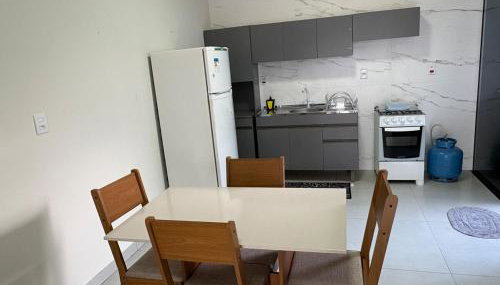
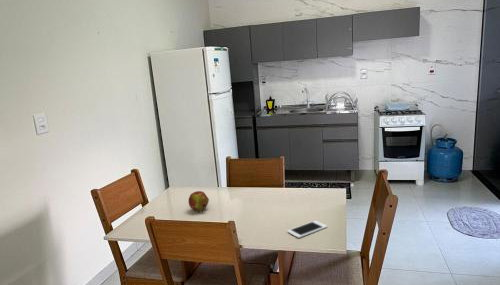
+ fruit [188,190,210,212]
+ cell phone [286,220,328,239]
